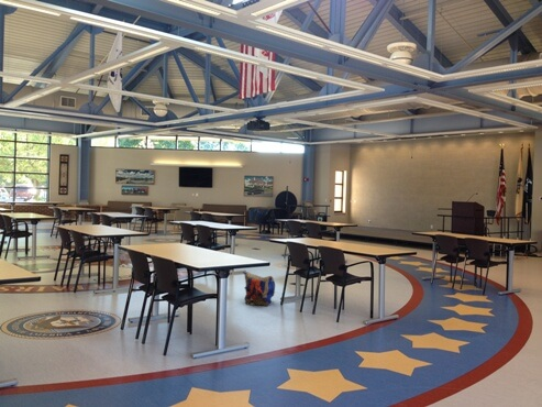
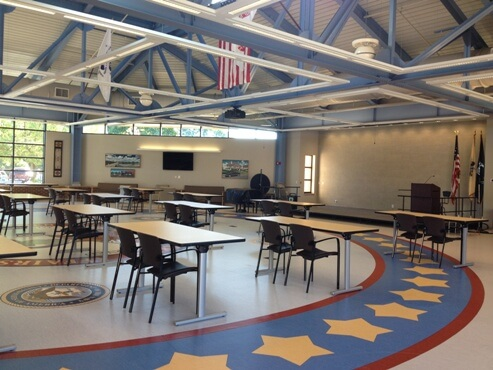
- backpack [243,271,276,307]
